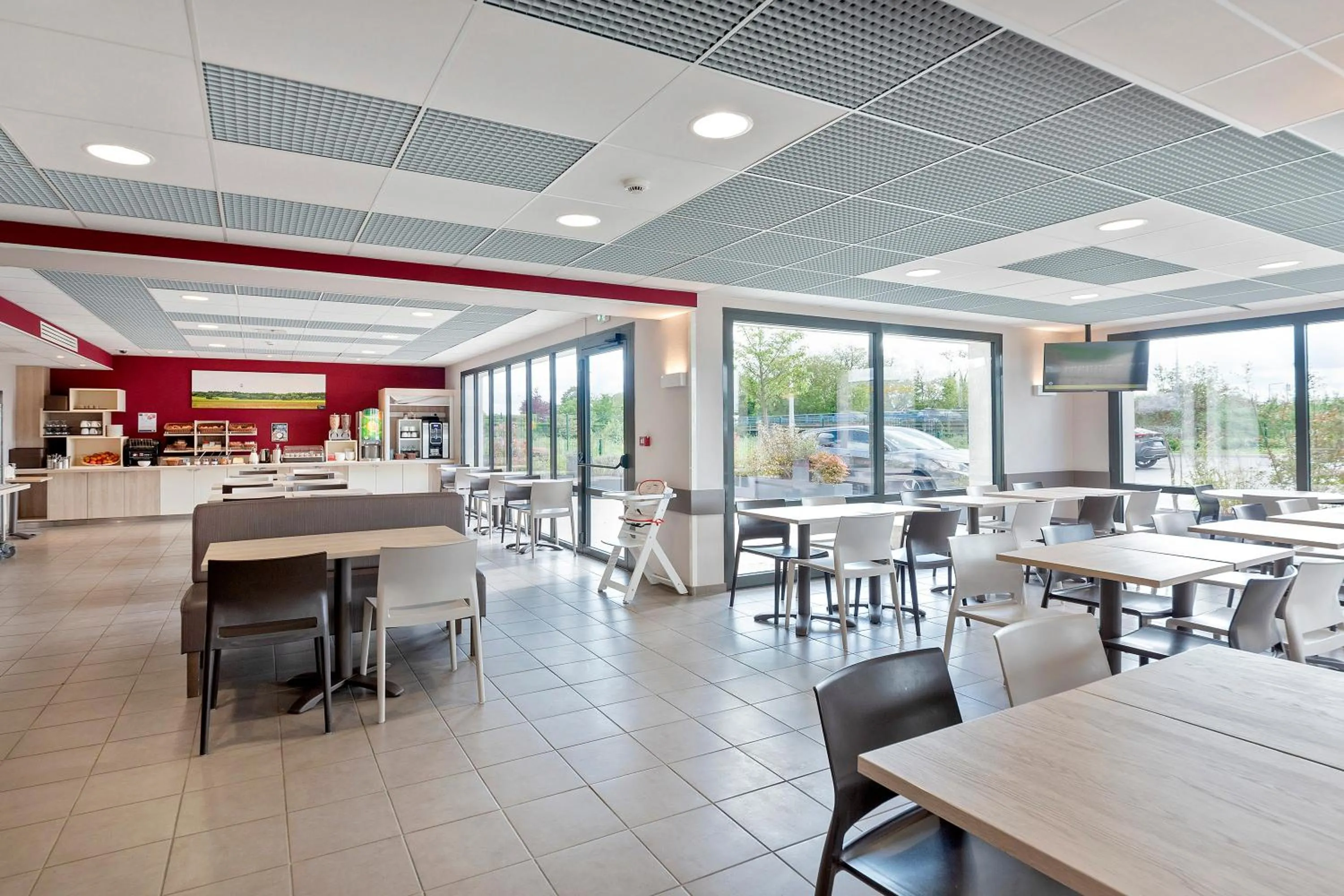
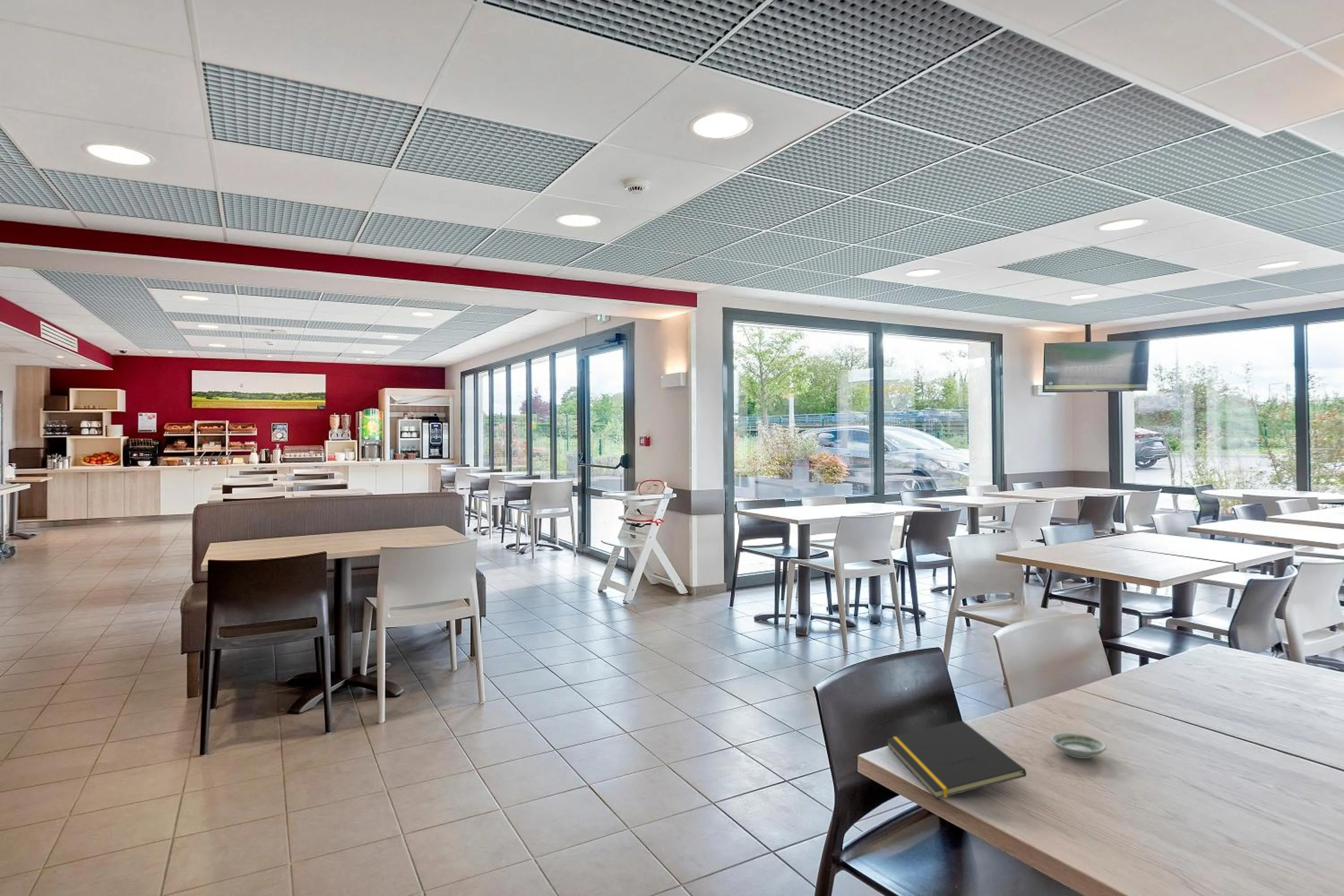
+ saucer [1050,732,1107,759]
+ notepad [886,720,1027,799]
